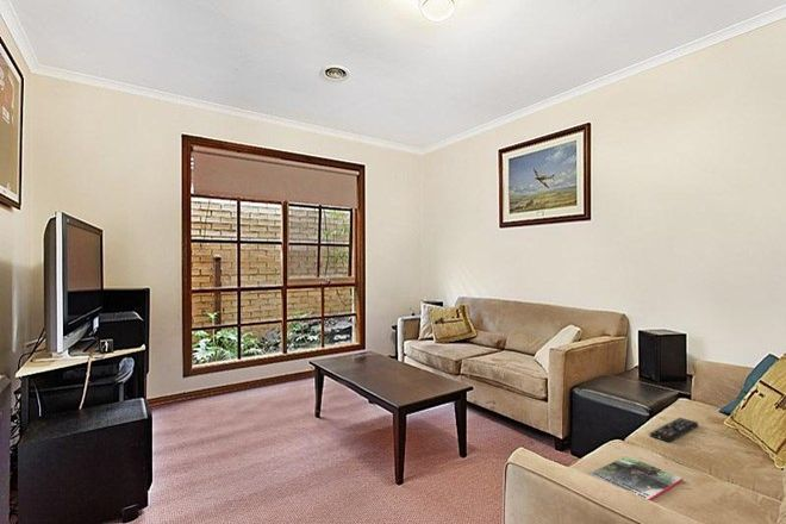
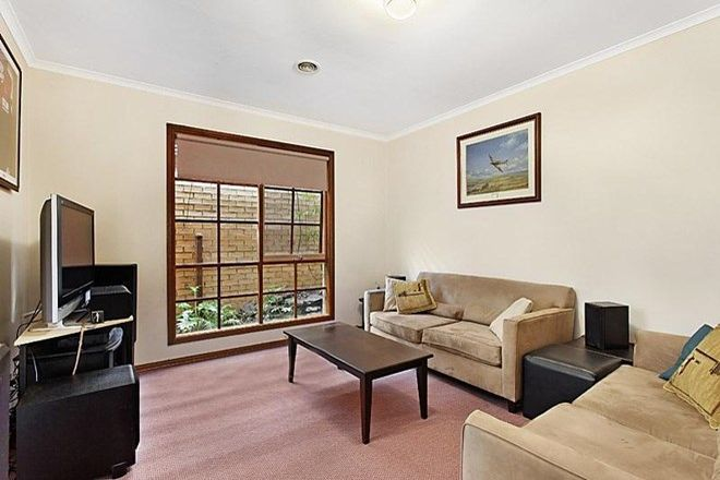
- magazine [588,455,684,501]
- remote control [649,417,699,443]
